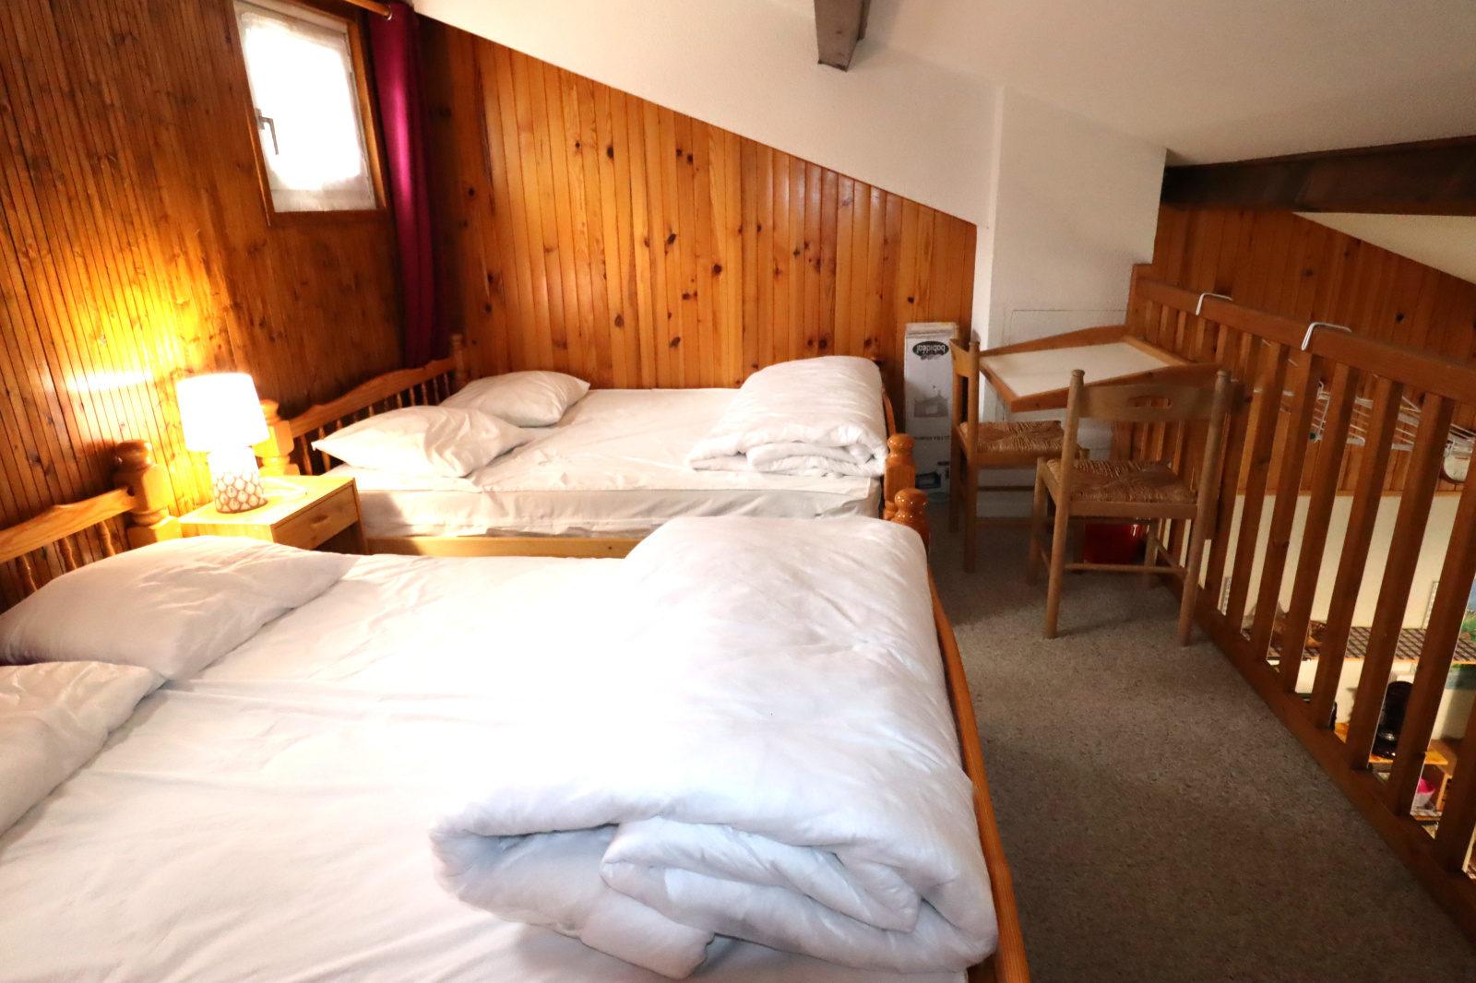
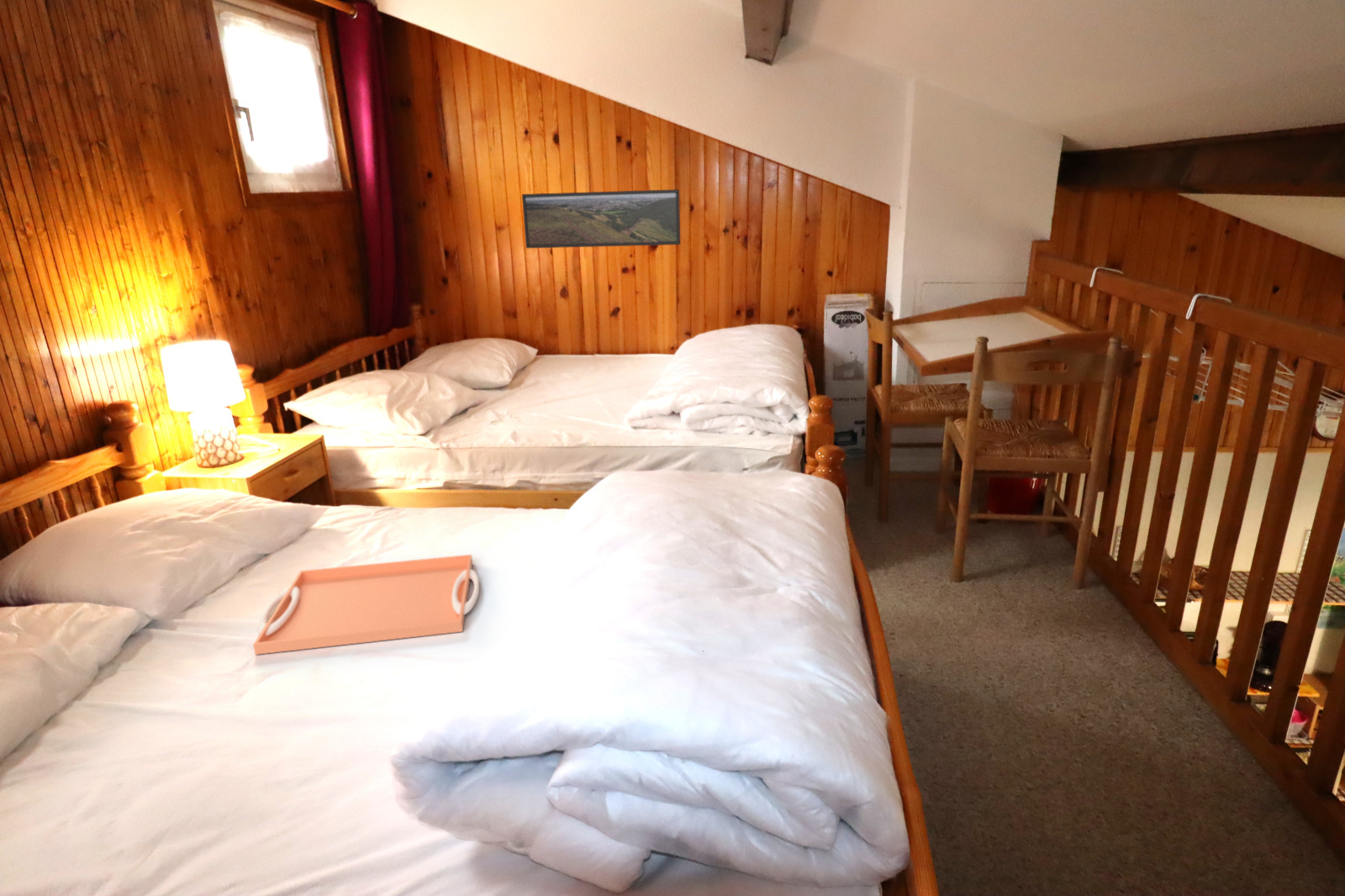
+ serving tray [252,554,480,656]
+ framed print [521,188,681,249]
